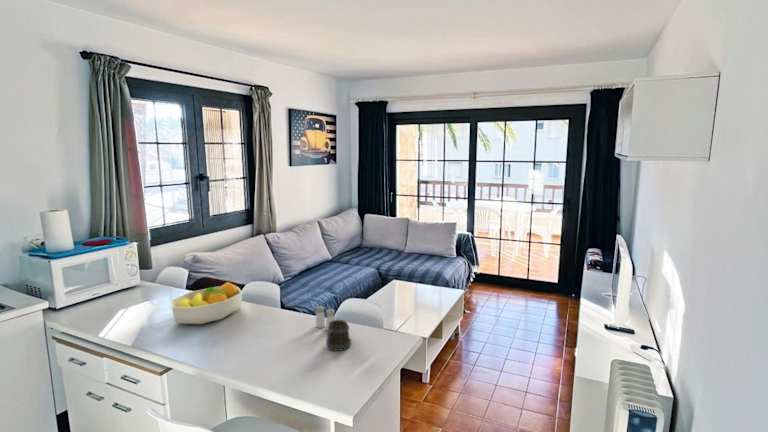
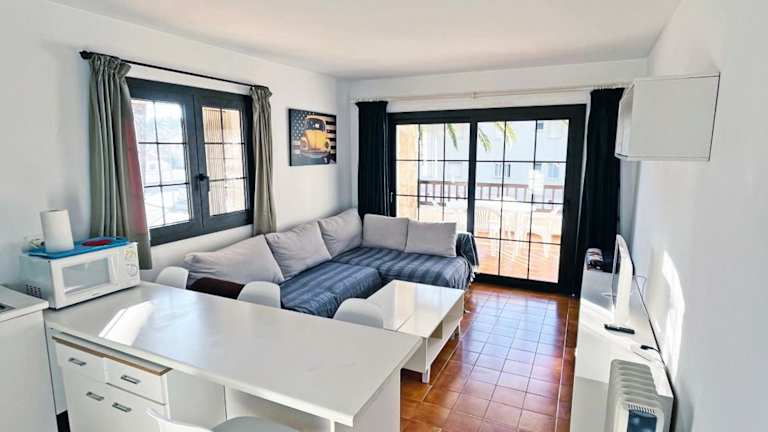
- mug [325,319,352,352]
- salt and pepper shaker [315,305,336,332]
- fruit bowl [169,281,244,325]
